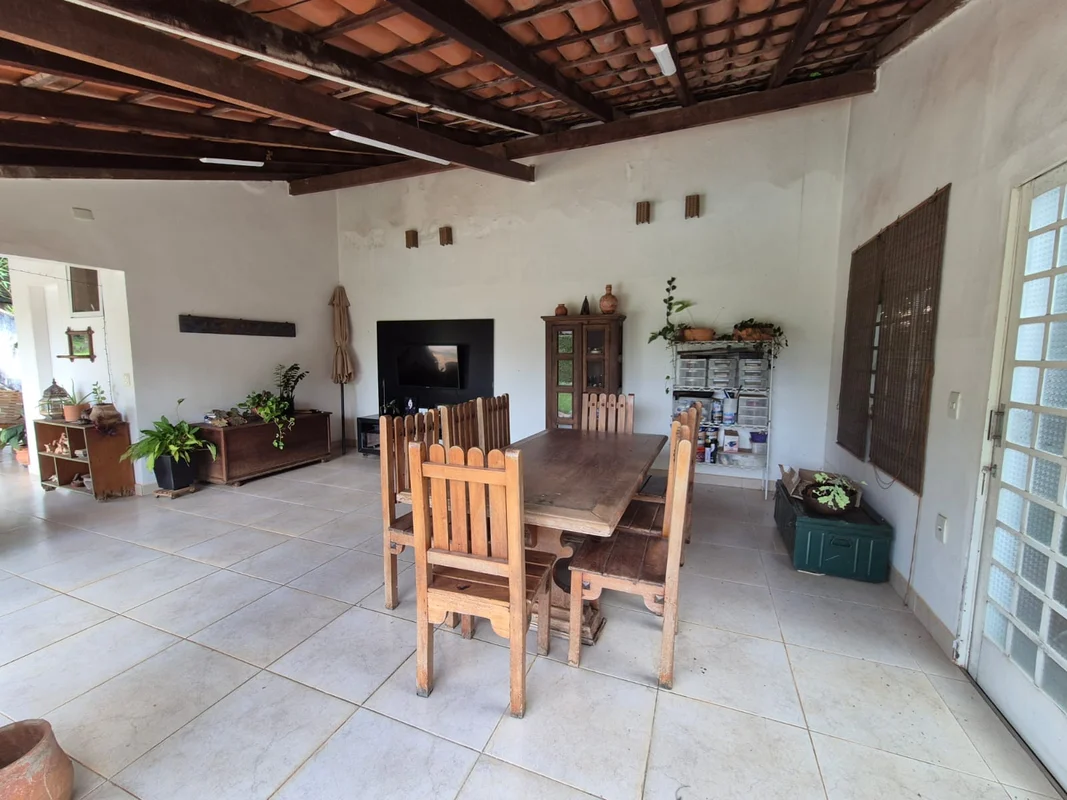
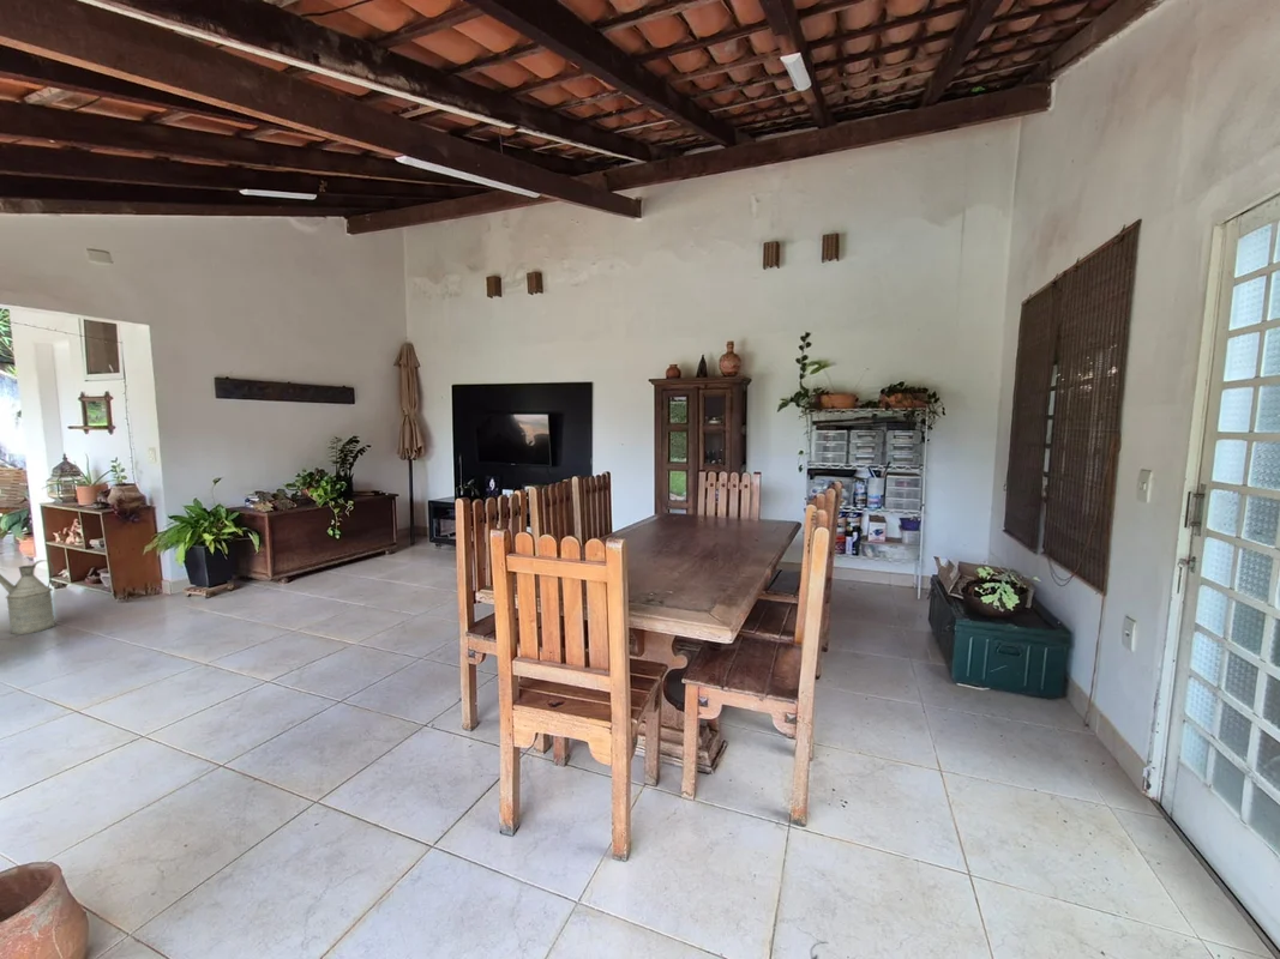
+ watering can [0,559,56,635]
